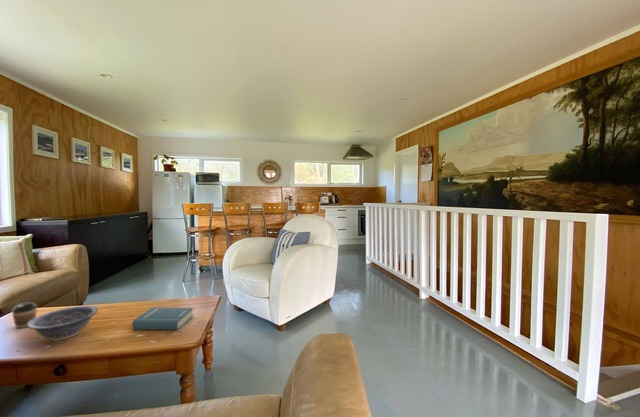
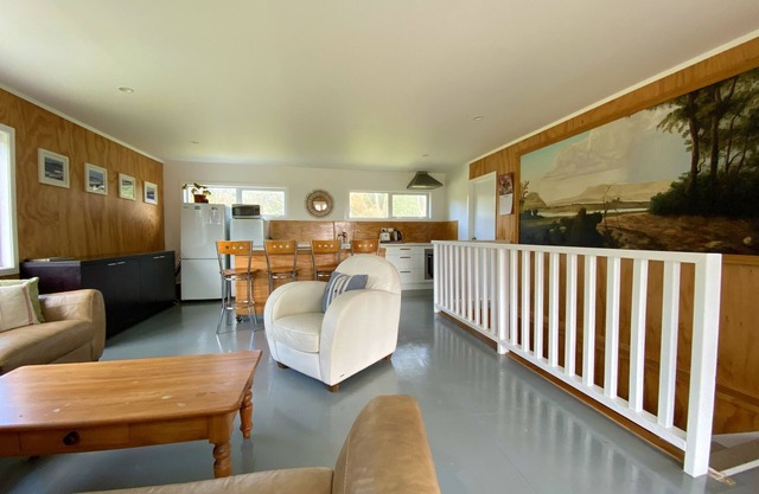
- book [131,306,194,331]
- coffee cup [11,301,38,329]
- decorative bowl [26,305,99,342]
